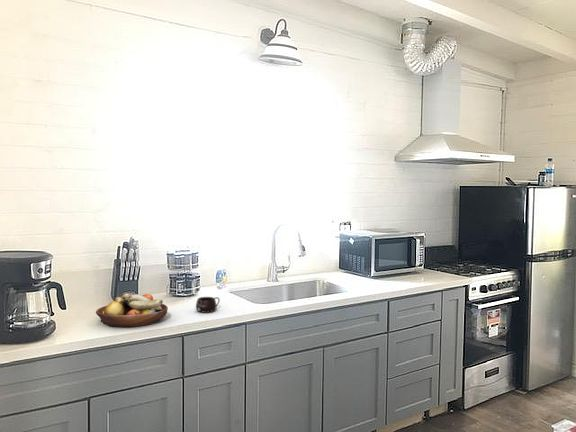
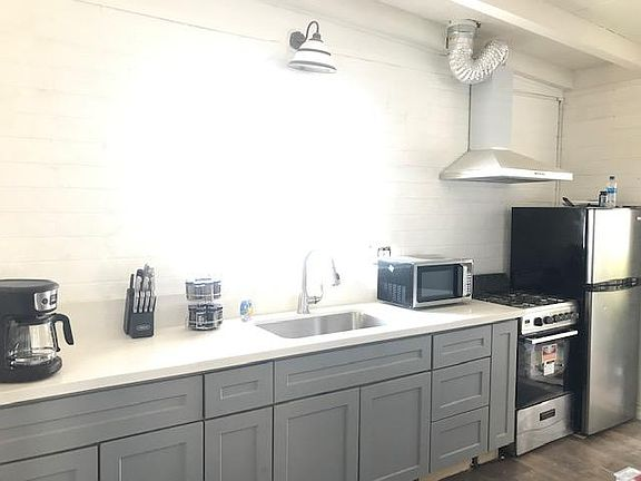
- mug [195,296,221,314]
- fruit bowl [95,292,169,328]
